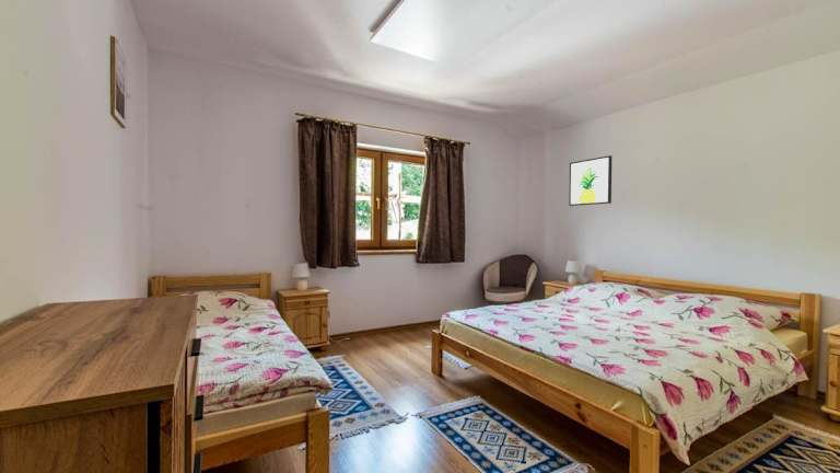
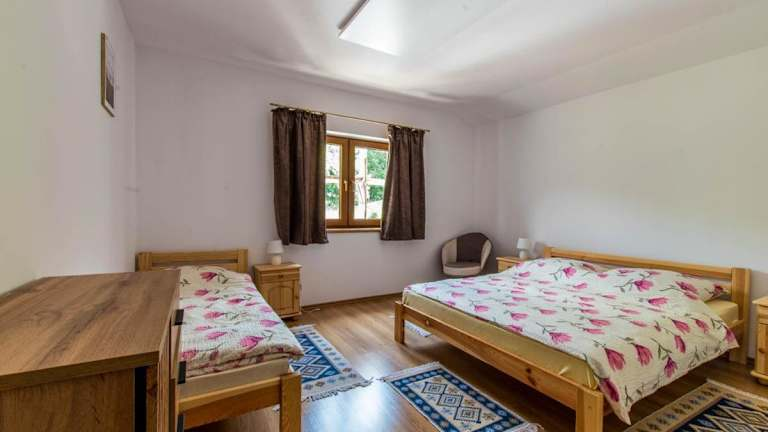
- wall art [568,154,612,207]
